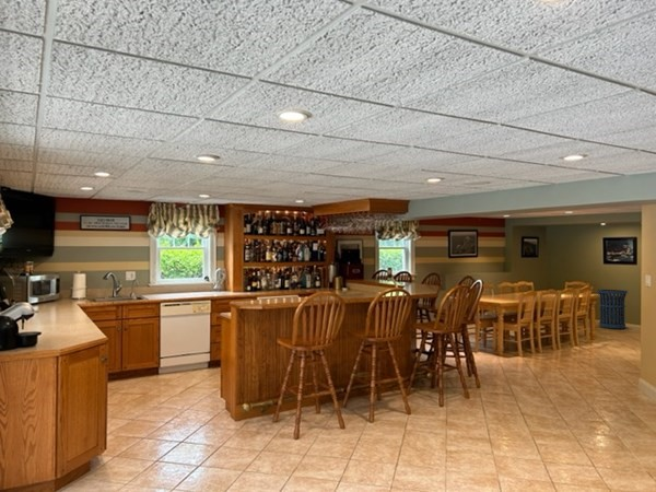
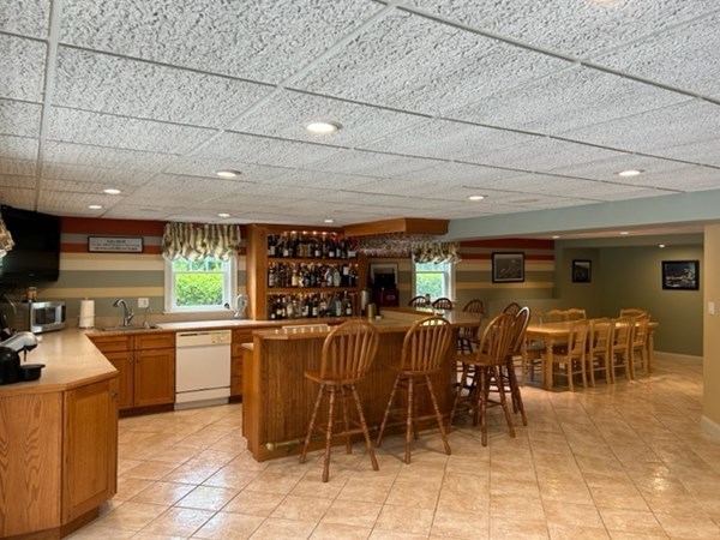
- trash can [596,289,629,330]
